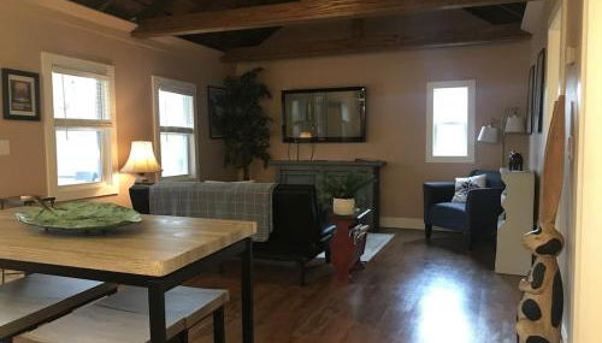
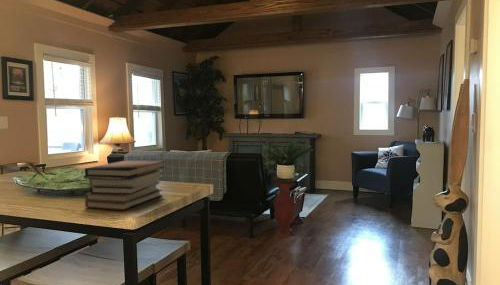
+ book stack [83,159,167,211]
